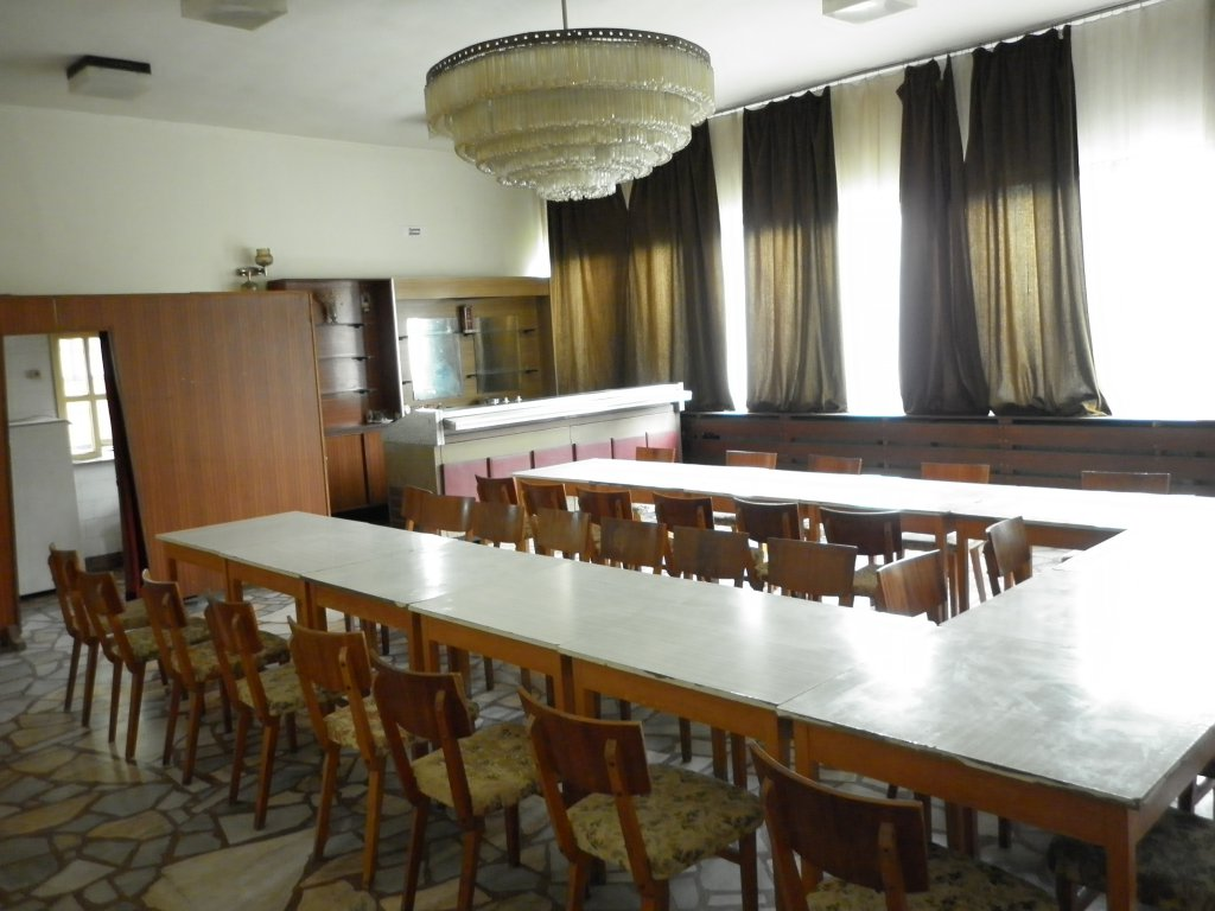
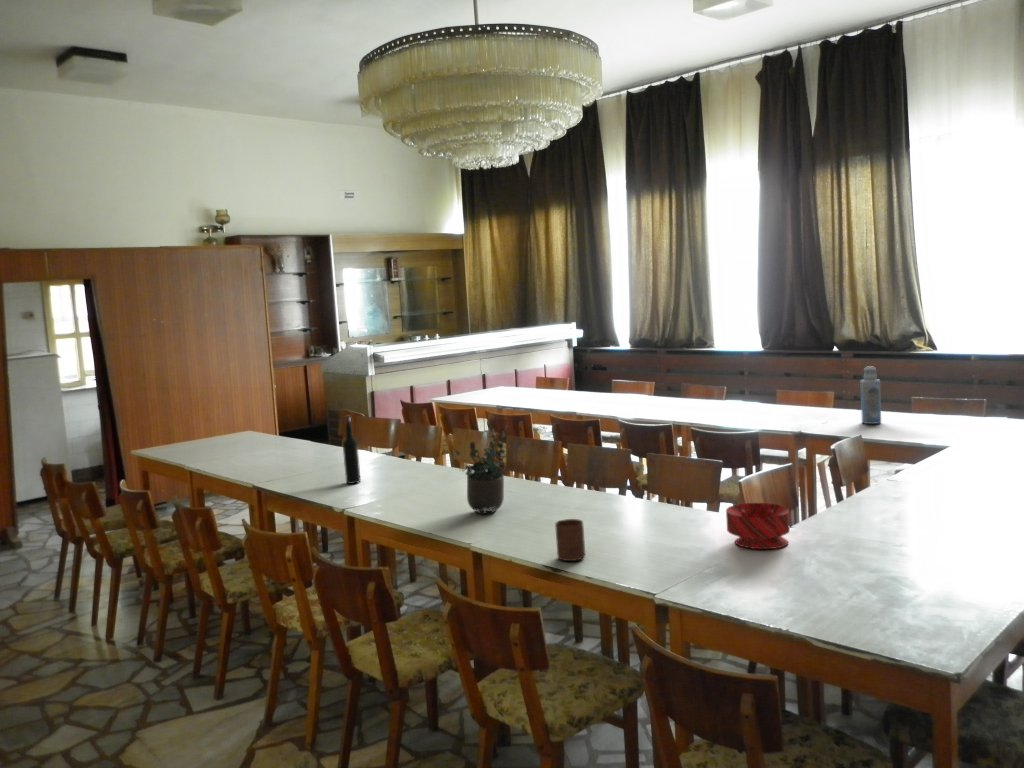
+ bowl [725,502,791,550]
+ cup [554,518,586,562]
+ wine bottle [342,415,362,485]
+ potted plant [453,418,509,515]
+ bottle [859,365,882,425]
